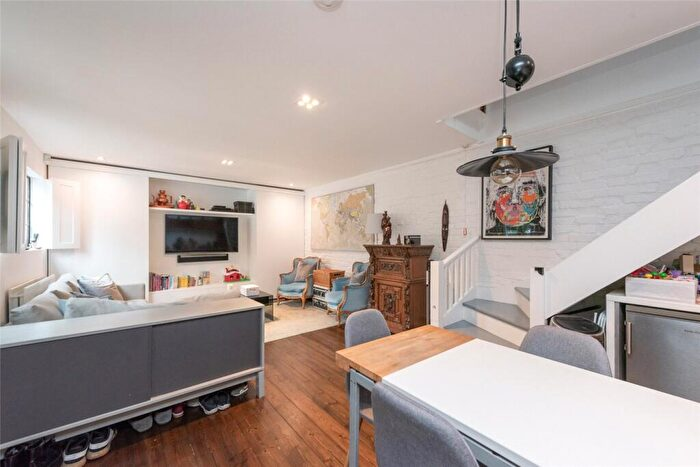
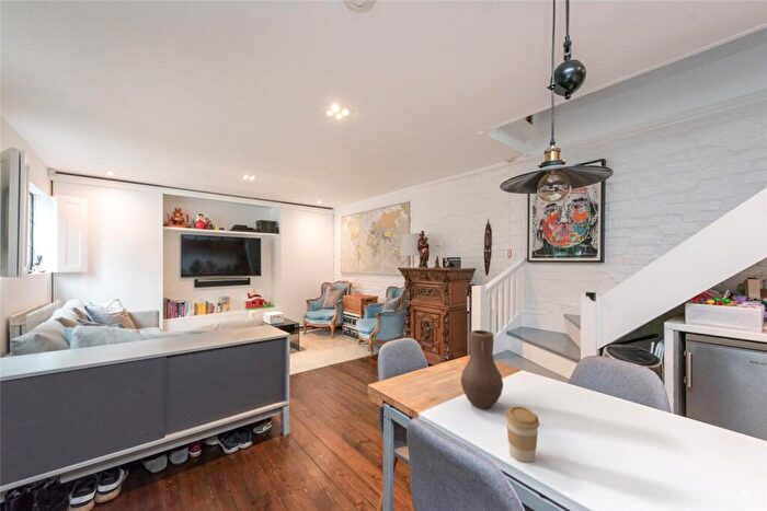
+ vase [459,329,504,410]
+ coffee cup [504,405,540,464]
